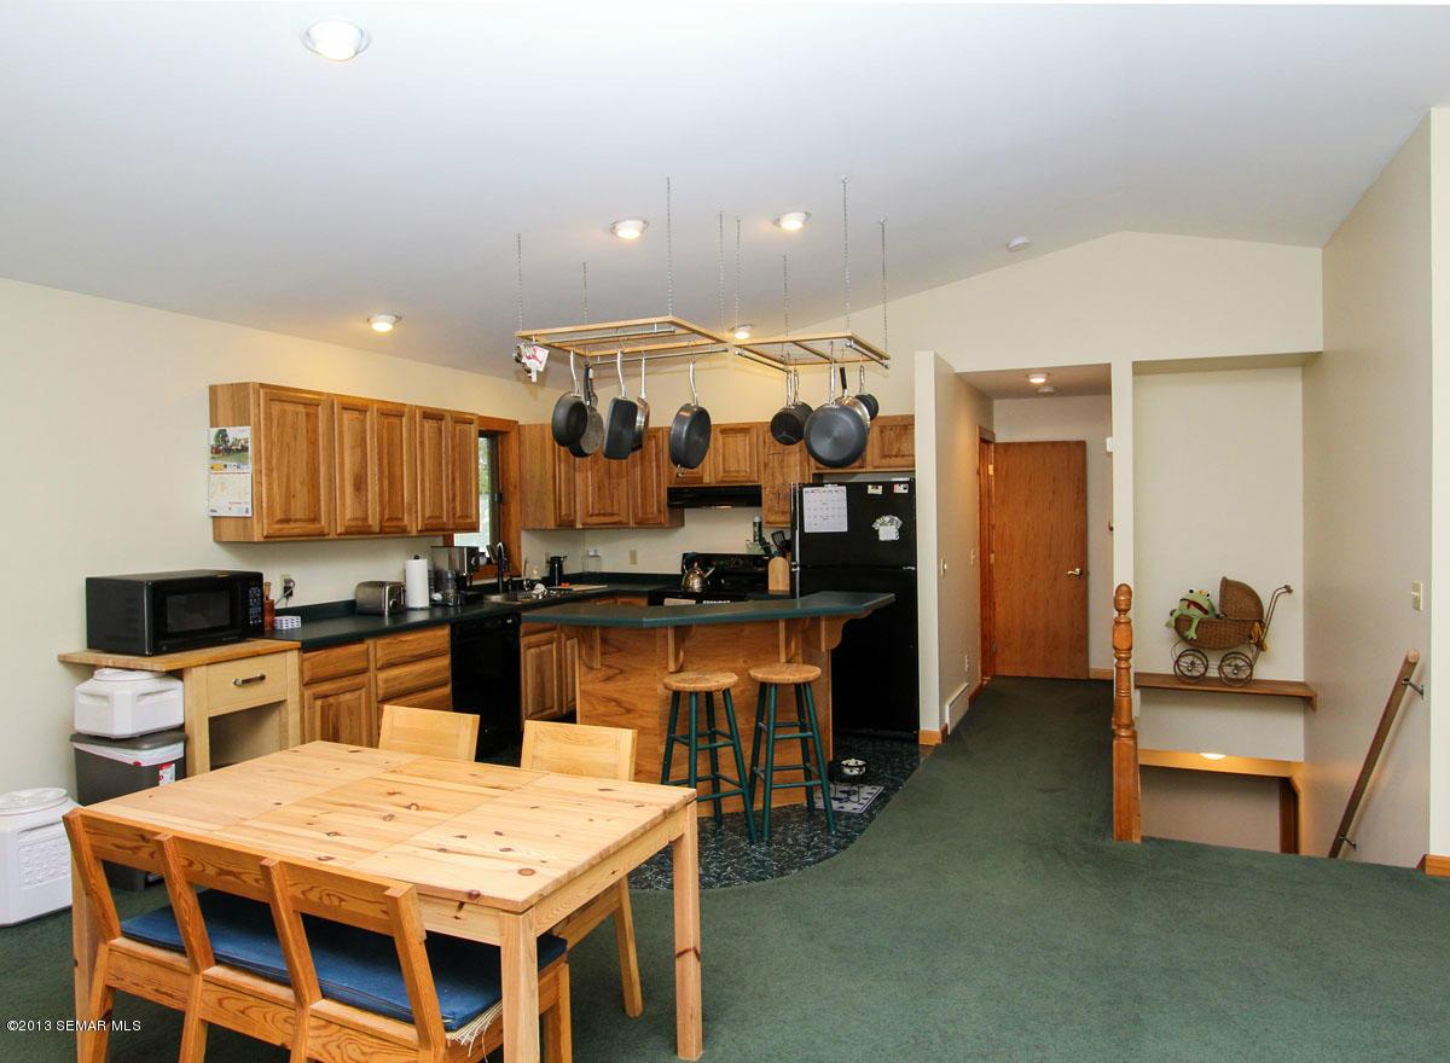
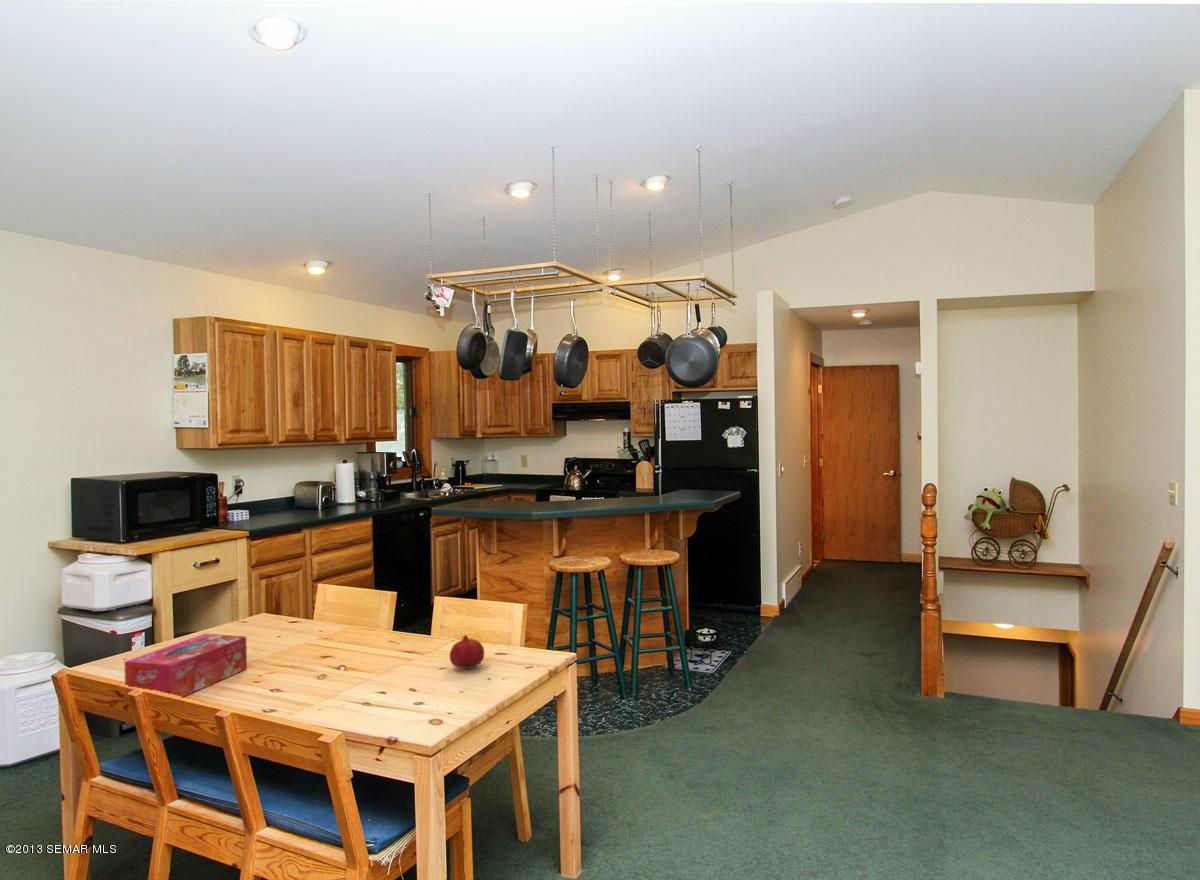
+ fruit [449,634,485,670]
+ tissue box [123,633,248,701]
